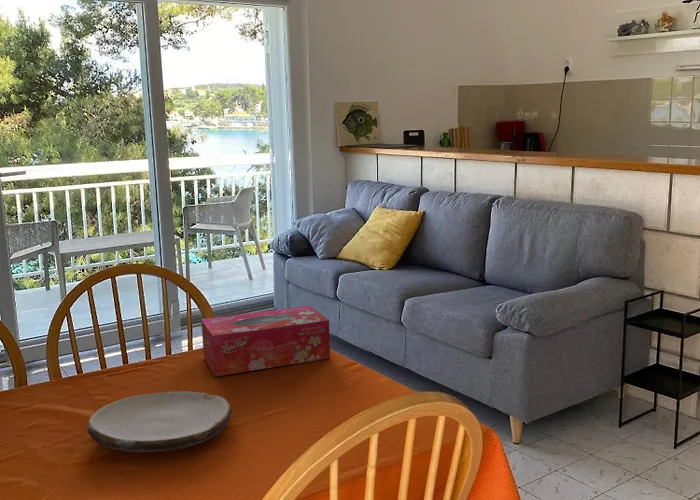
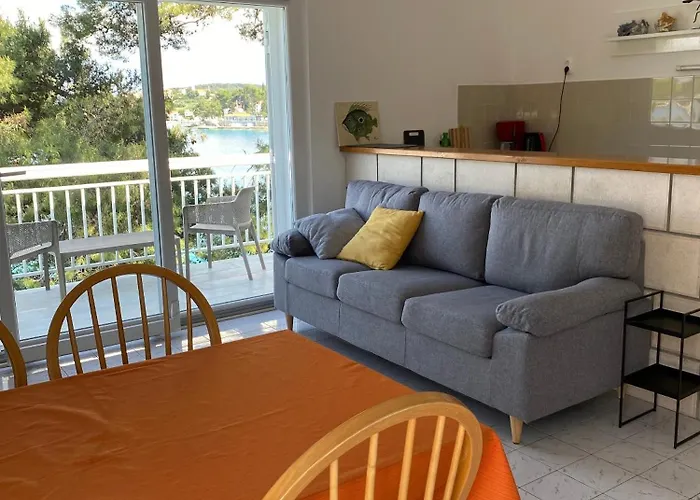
- plate [86,390,232,453]
- tissue box [200,305,331,377]
